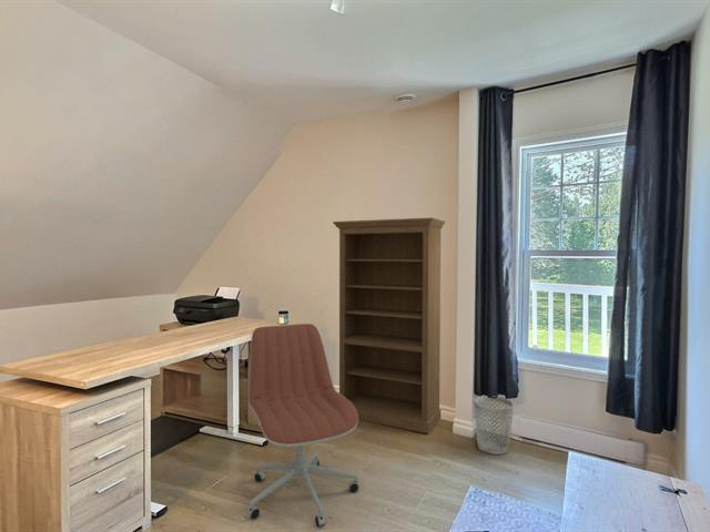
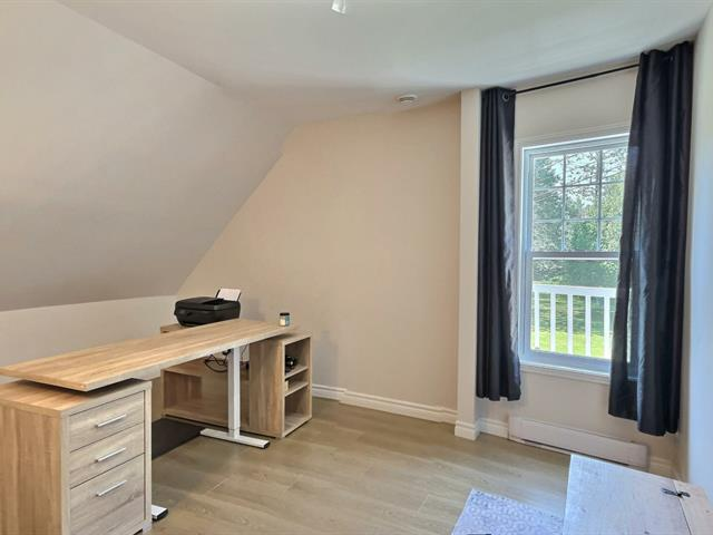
- bookshelf [332,216,446,434]
- wastebasket [474,395,515,456]
- office chair [246,323,361,528]
